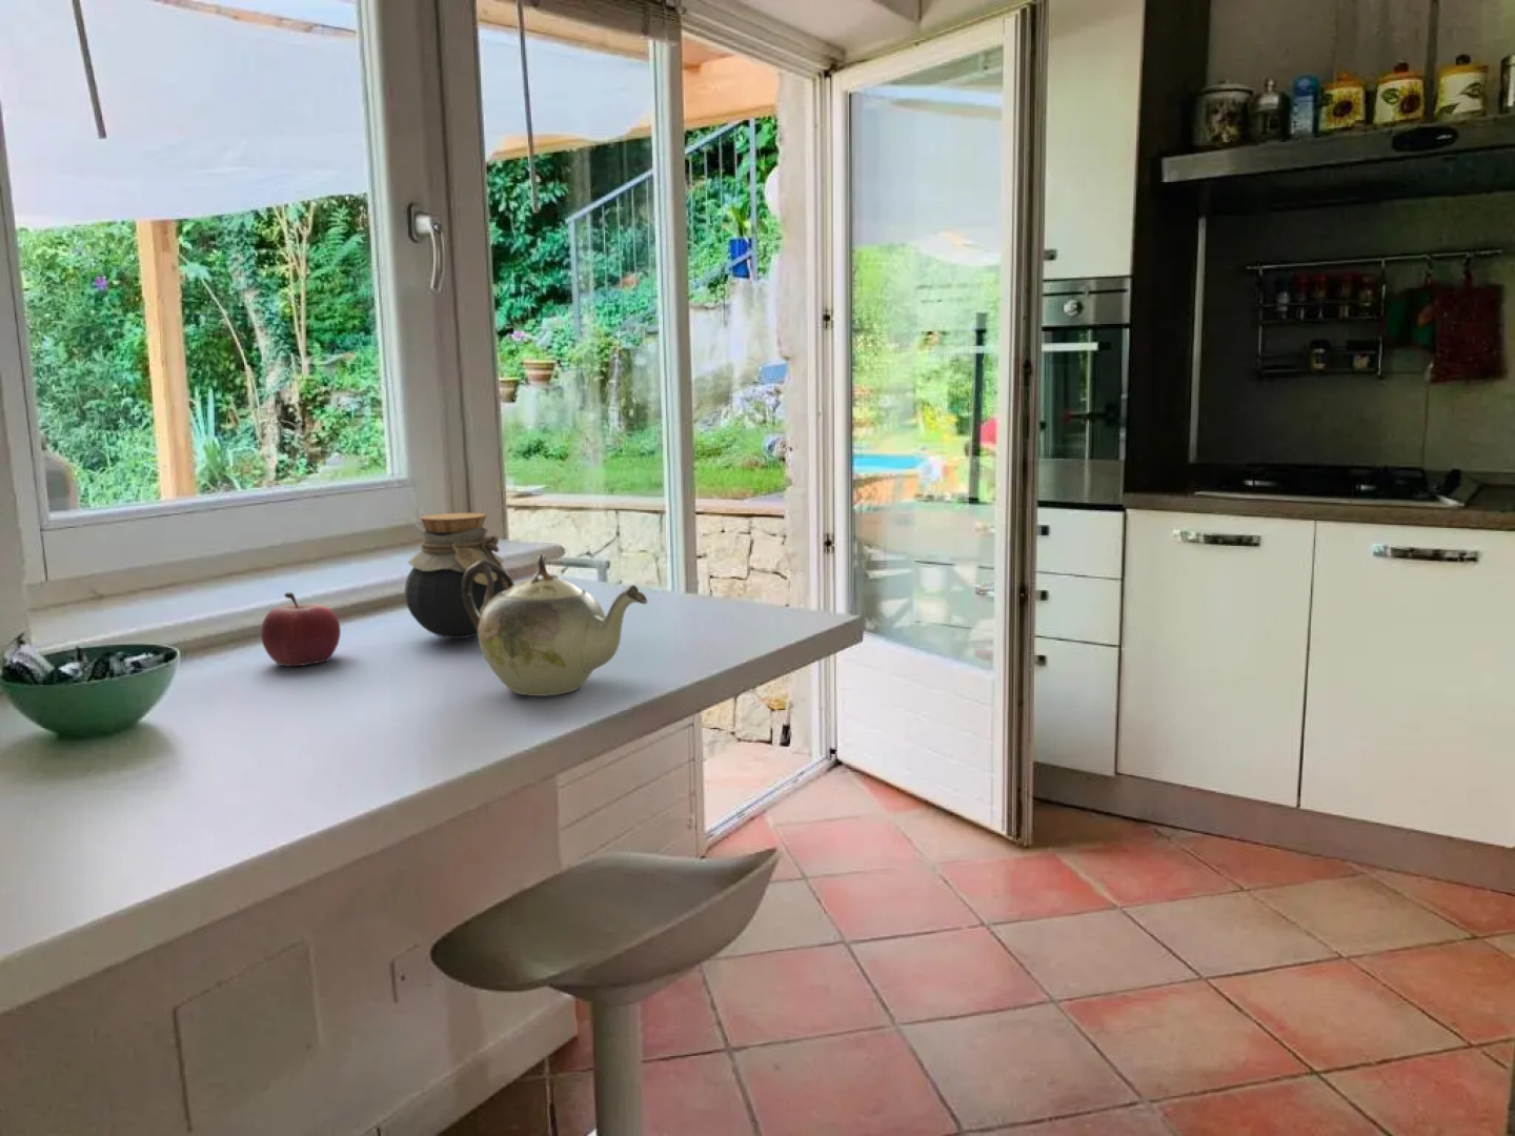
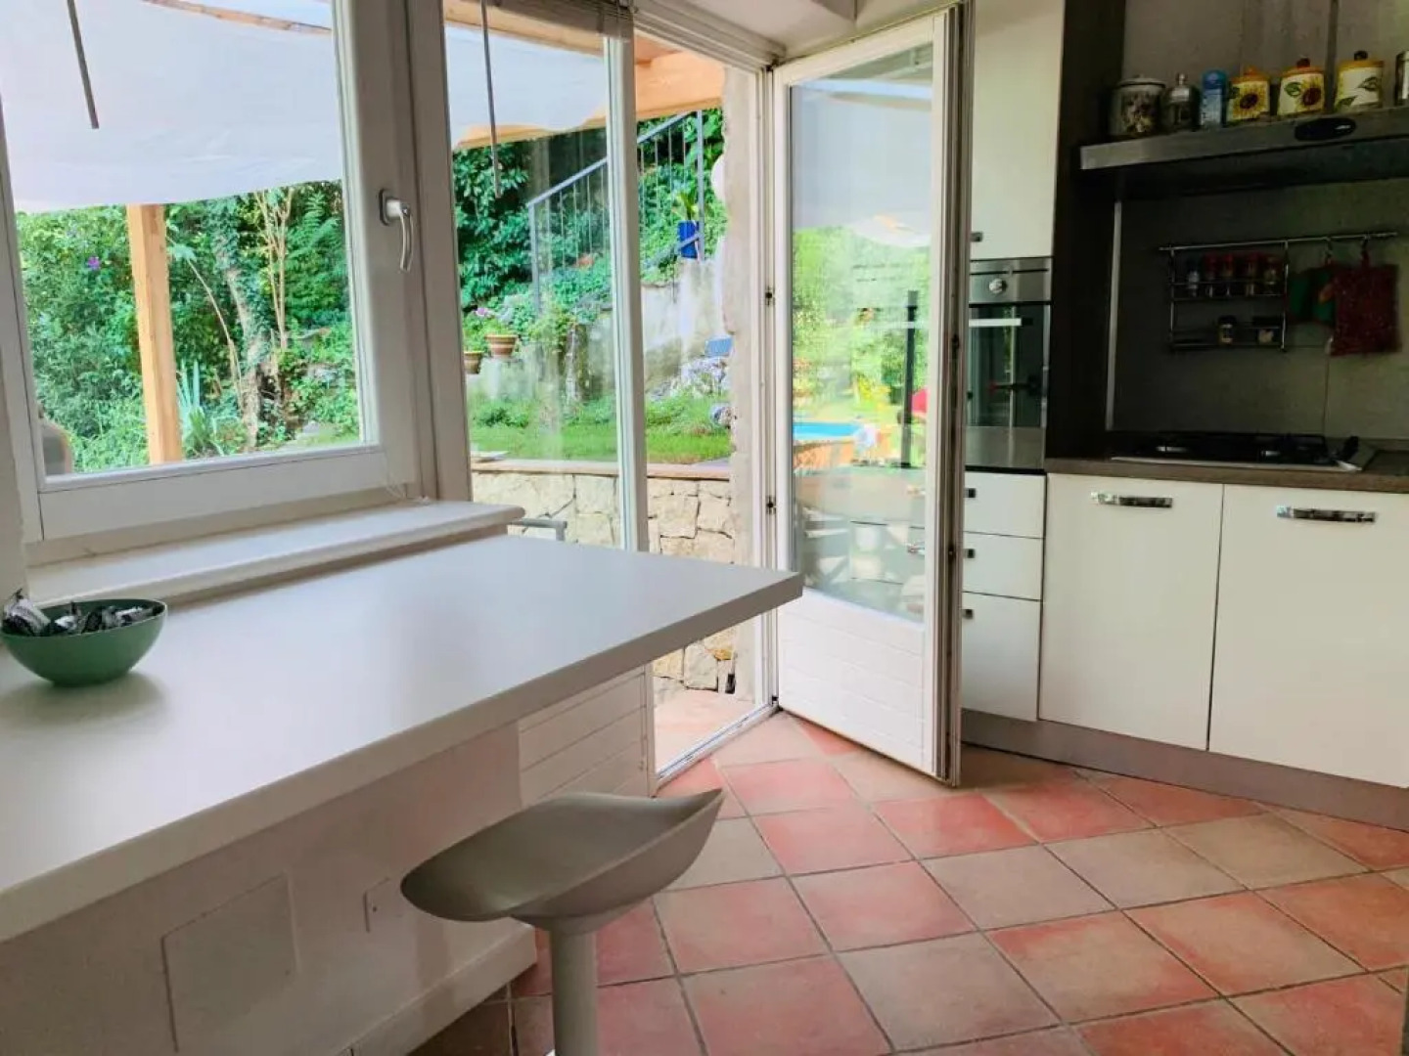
- teapot [462,554,649,697]
- fruit [260,591,342,667]
- jar [404,512,508,640]
